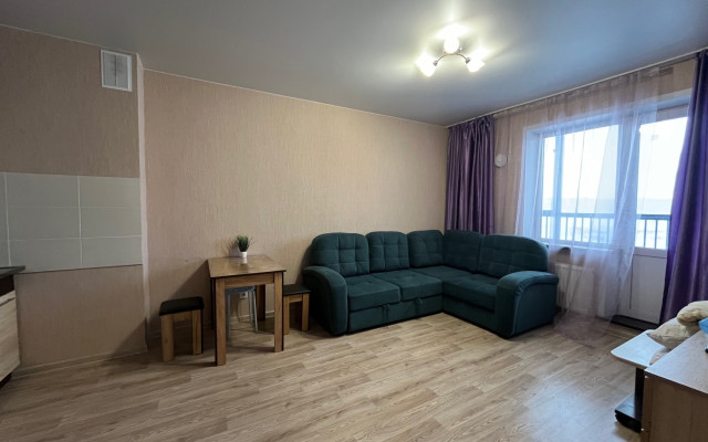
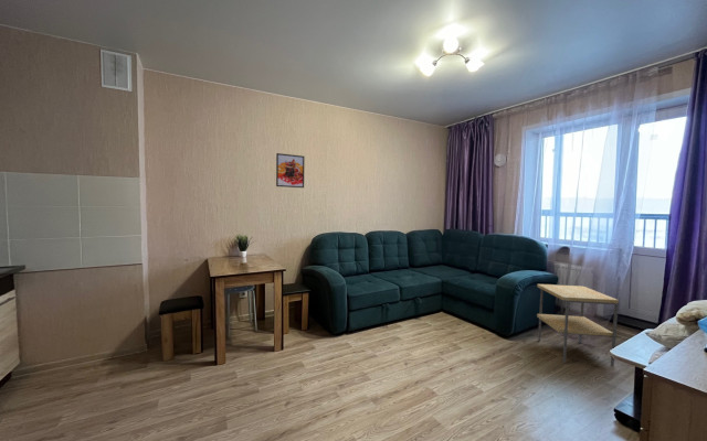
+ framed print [275,152,306,189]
+ side table [536,283,620,367]
